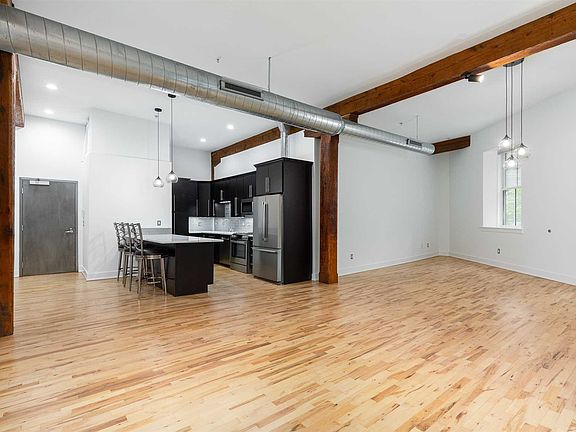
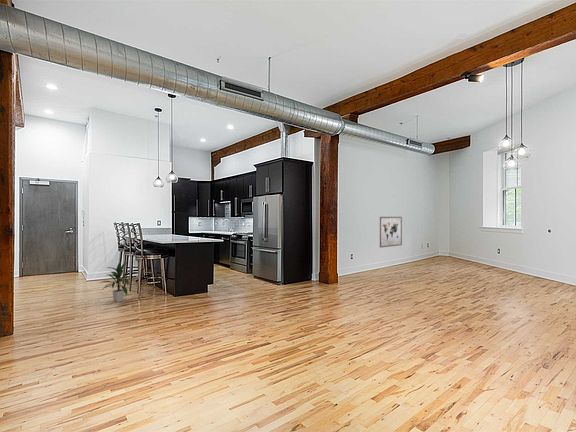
+ indoor plant [99,260,134,303]
+ wall art [379,216,403,249]
